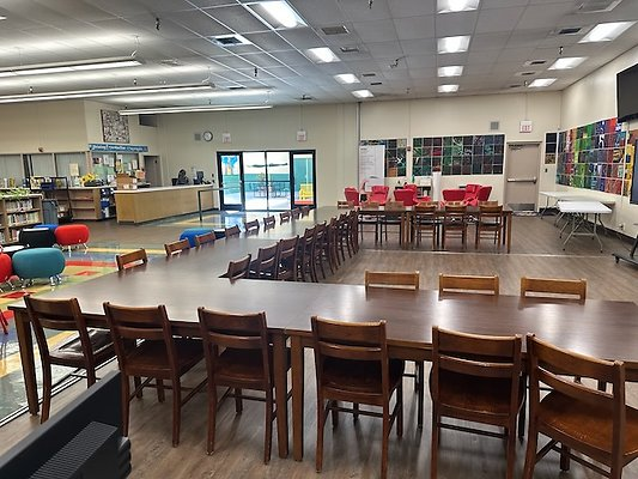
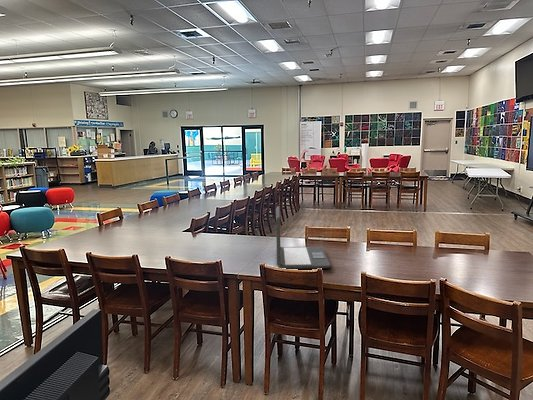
+ laptop [275,205,331,270]
